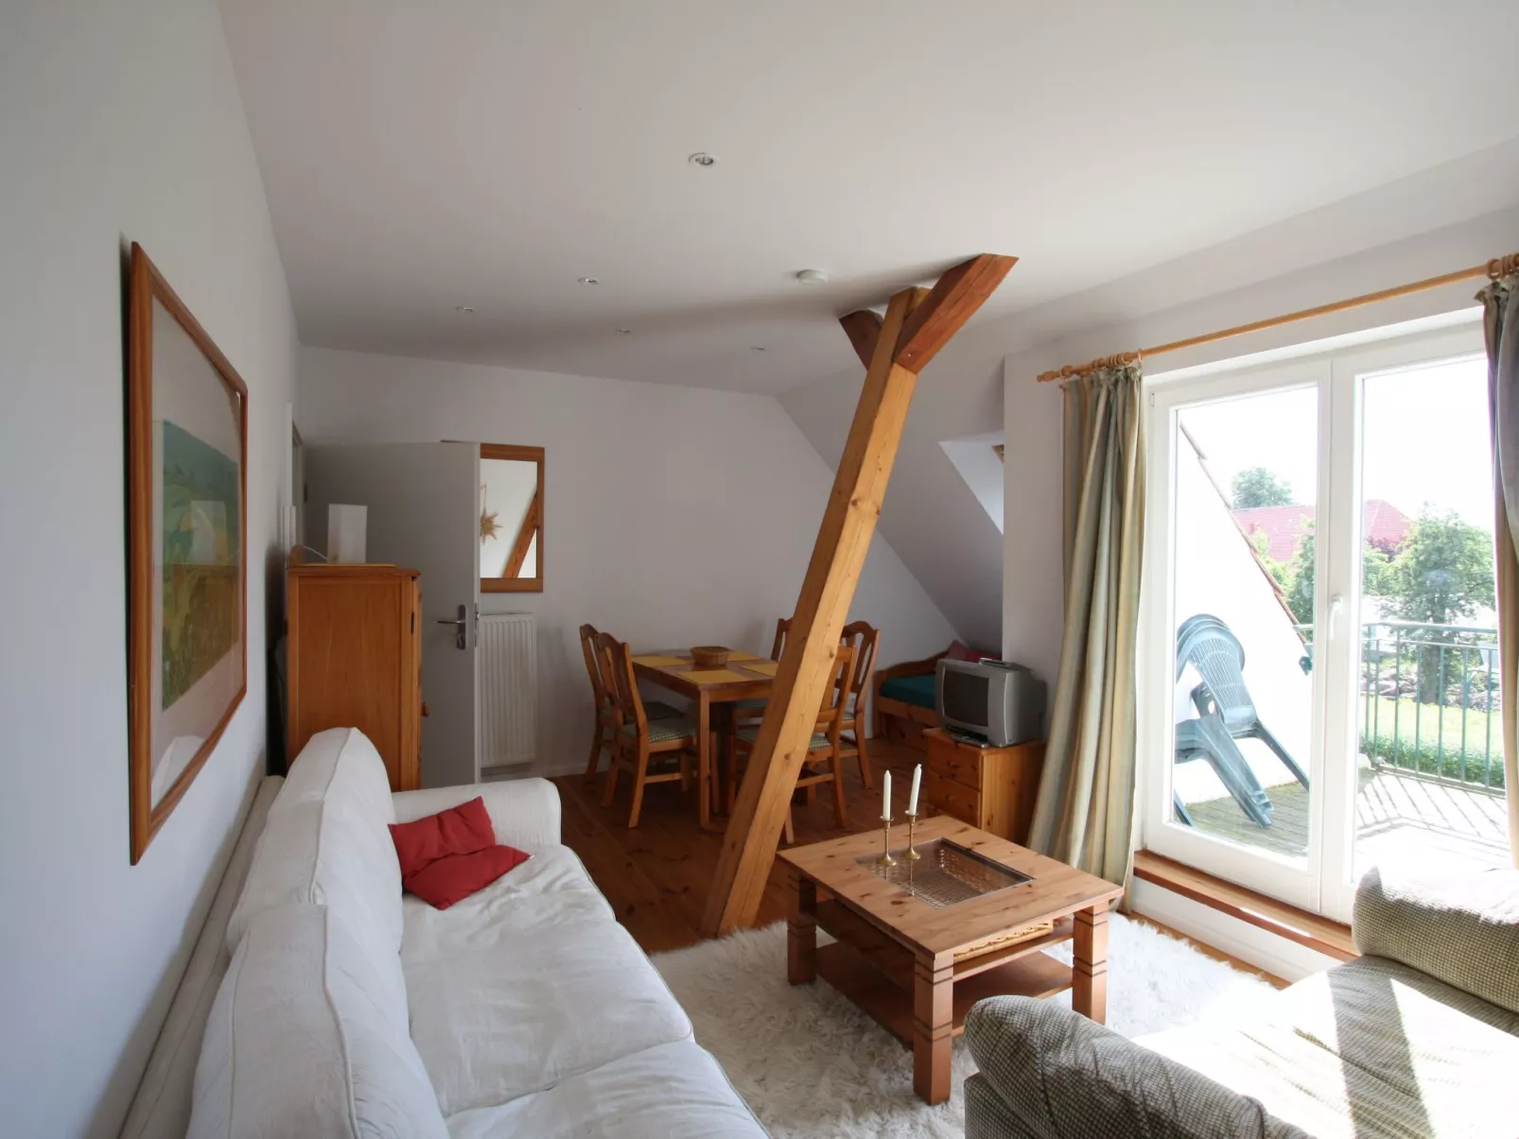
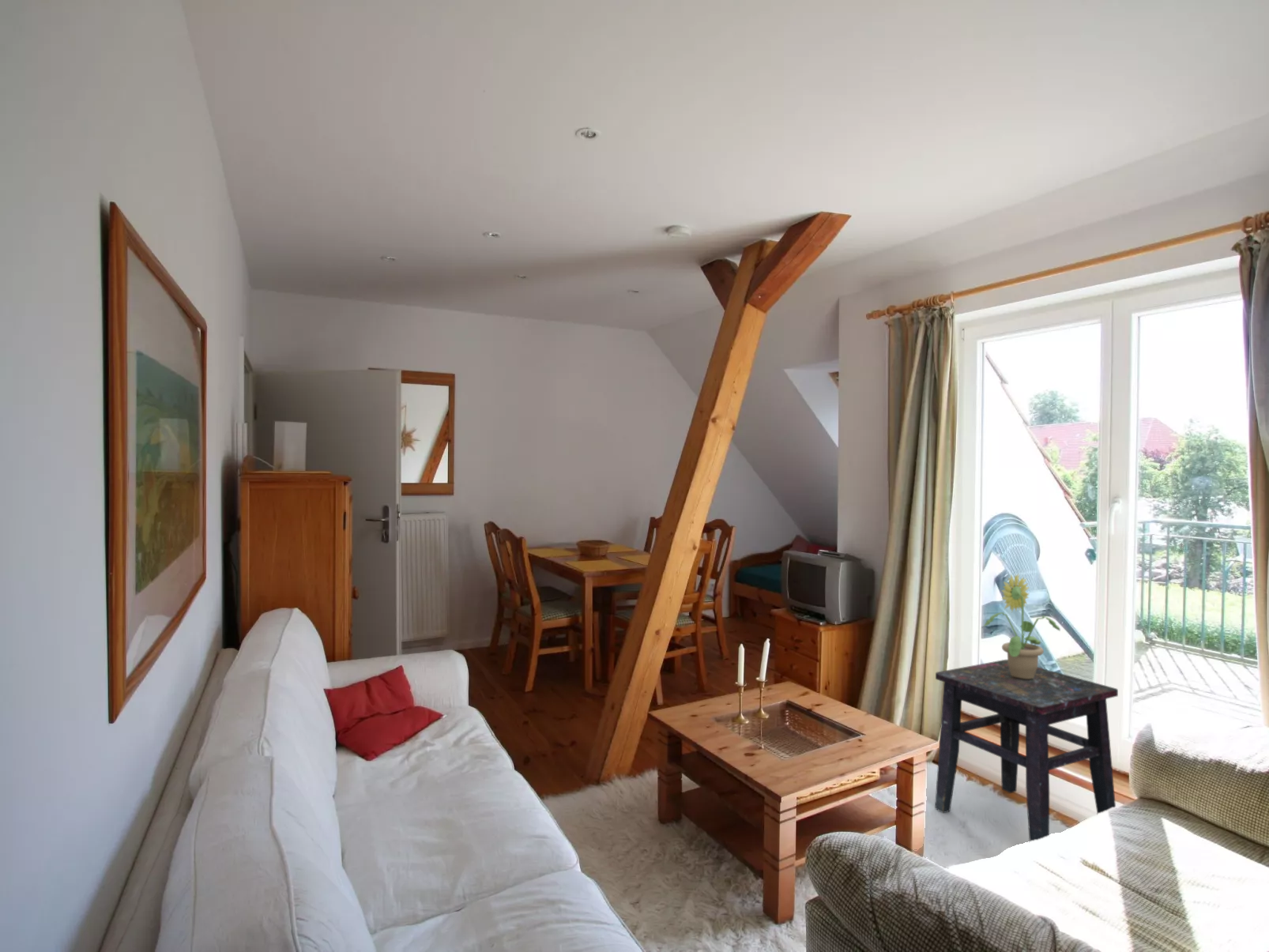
+ side table [934,659,1119,842]
+ sunflower [983,573,1061,679]
